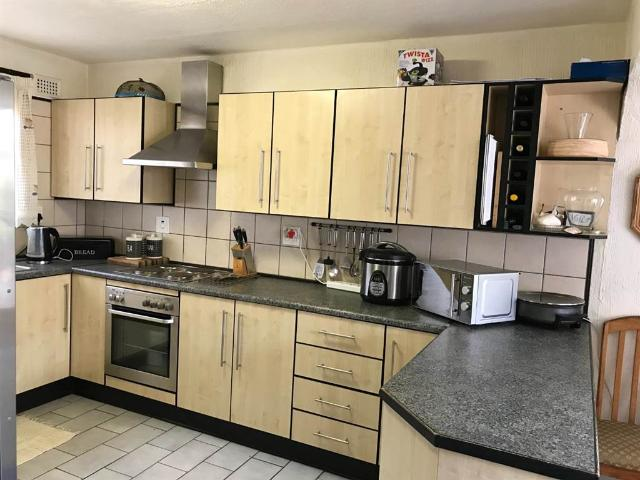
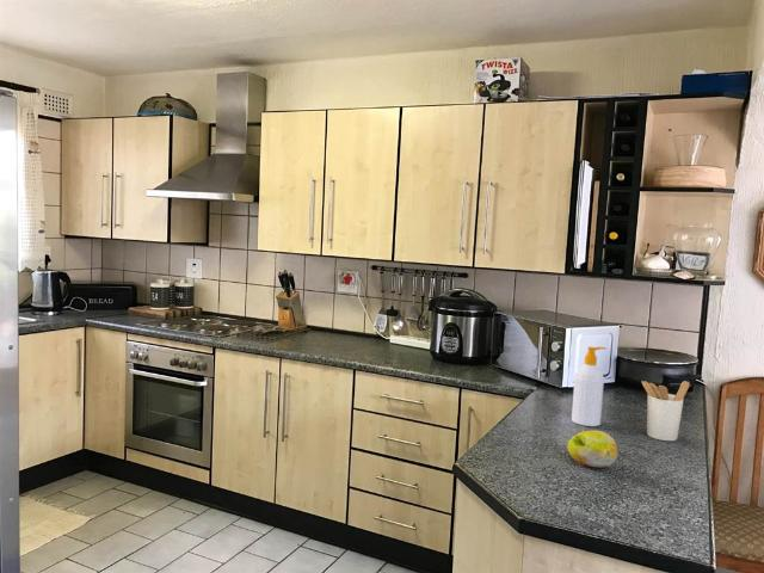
+ utensil holder [641,380,691,442]
+ fruit [567,430,618,468]
+ soap bottle [571,346,606,427]
